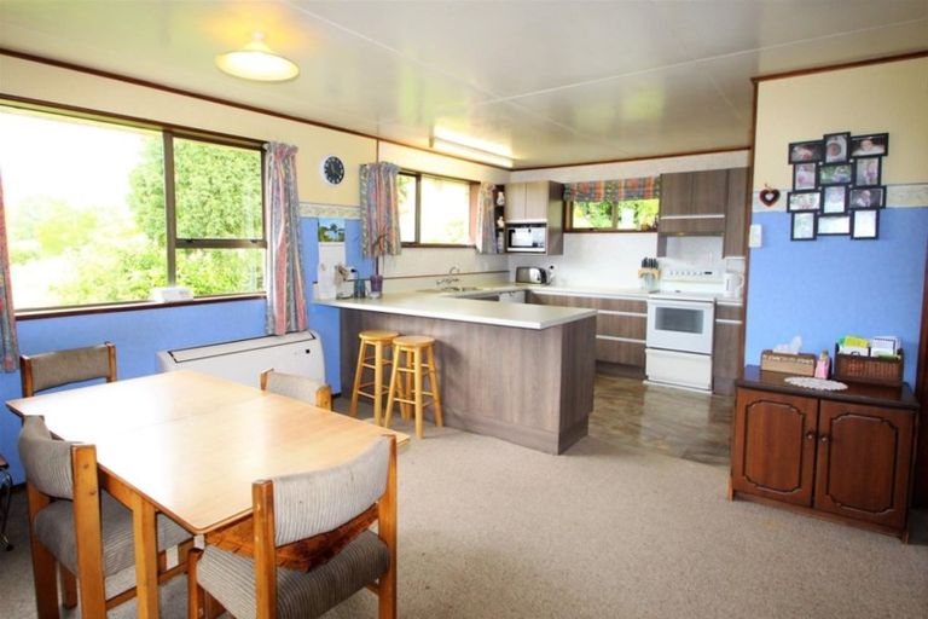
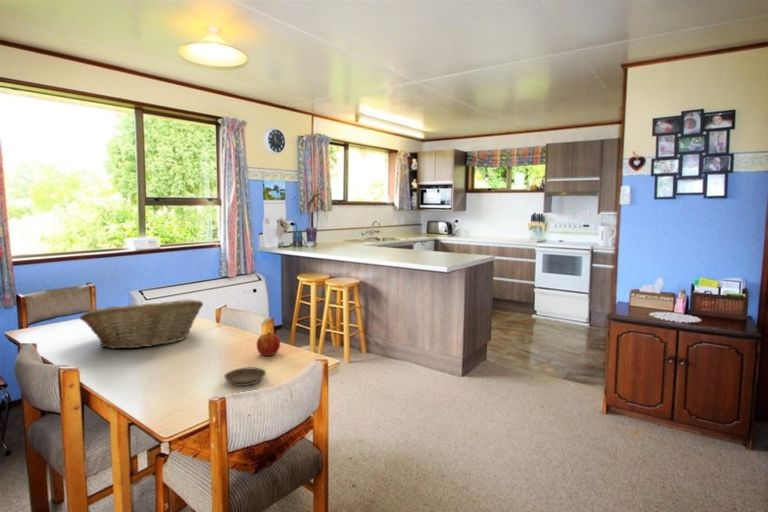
+ apple [256,331,281,357]
+ saucer [223,367,267,387]
+ fruit basket [79,298,204,350]
